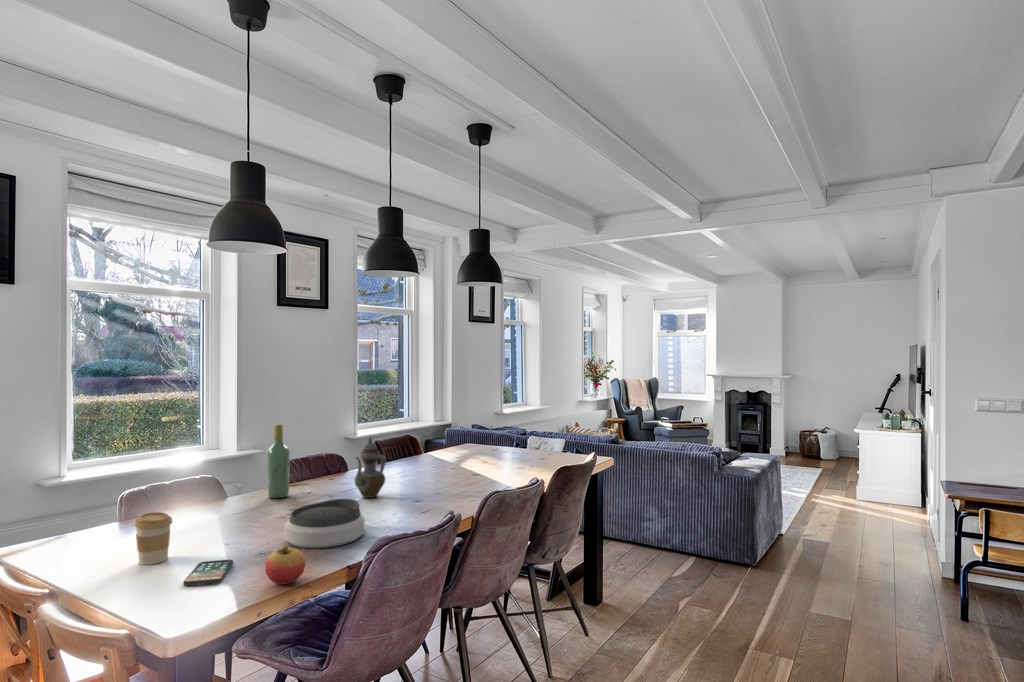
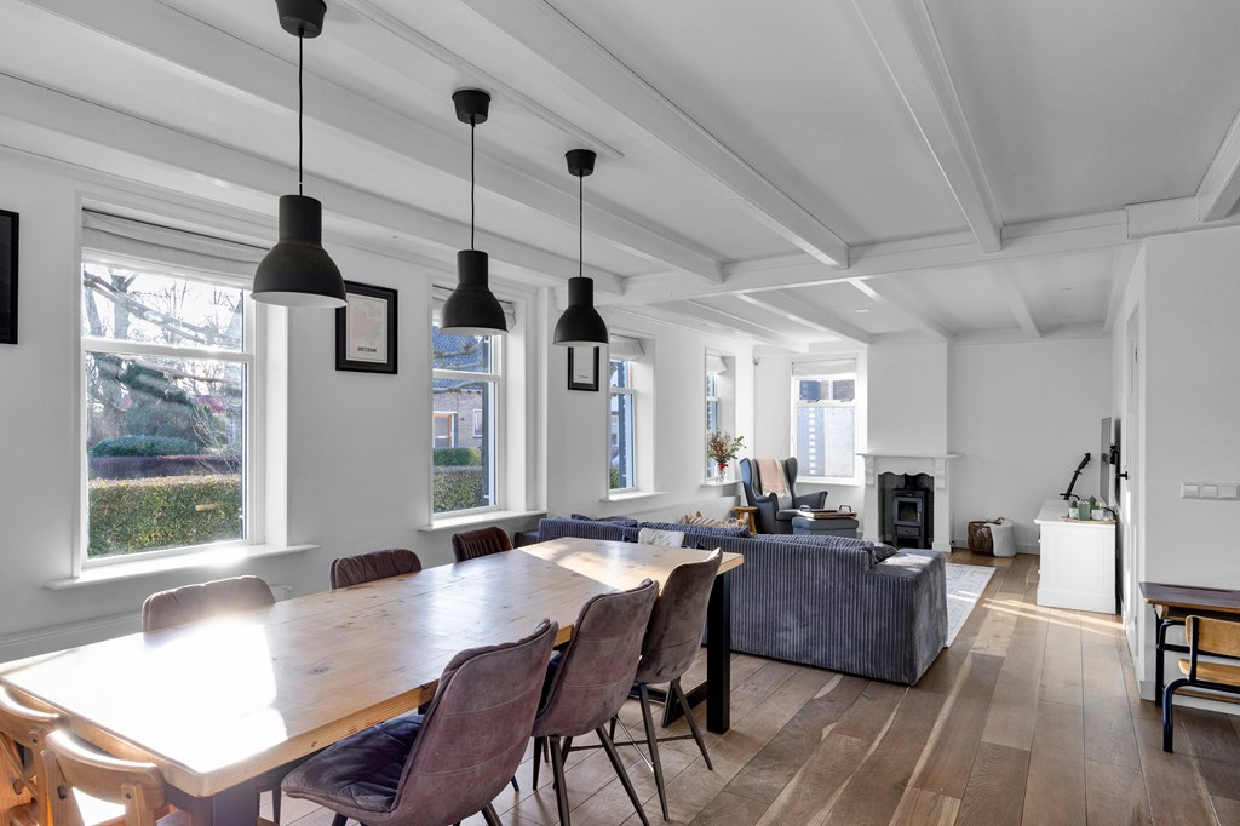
- coffee cup [133,511,173,566]
- teapot [353,436,386,499]
- fruit [264,545,307,586]
- wine bottle [266,423,291,499]
- bowl [284,498,365,549]
- smartphone [182,559,234,587]
